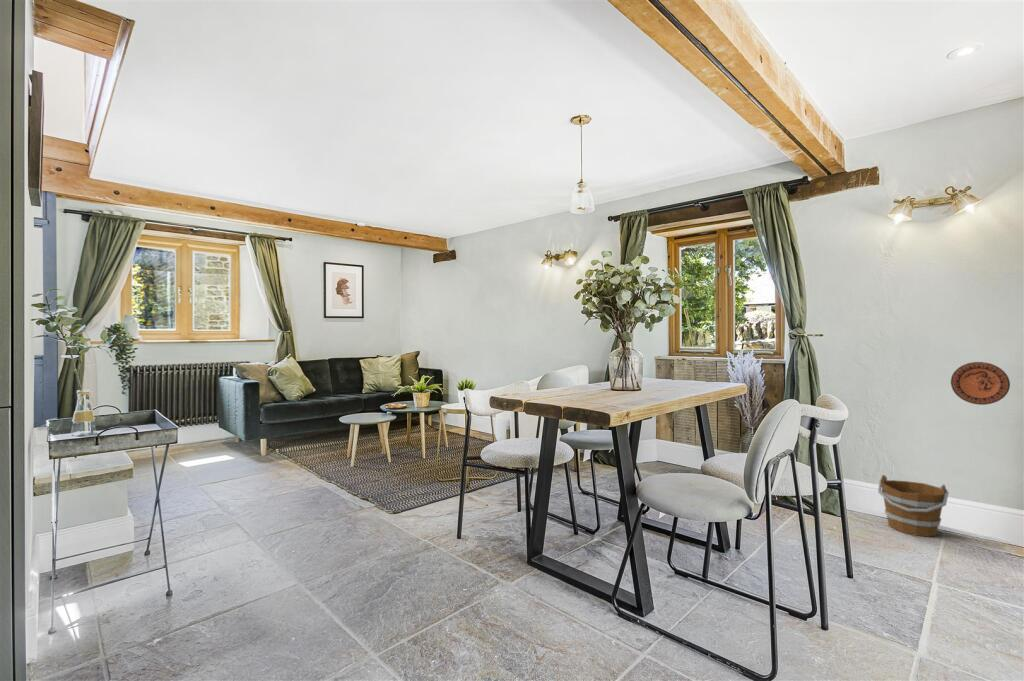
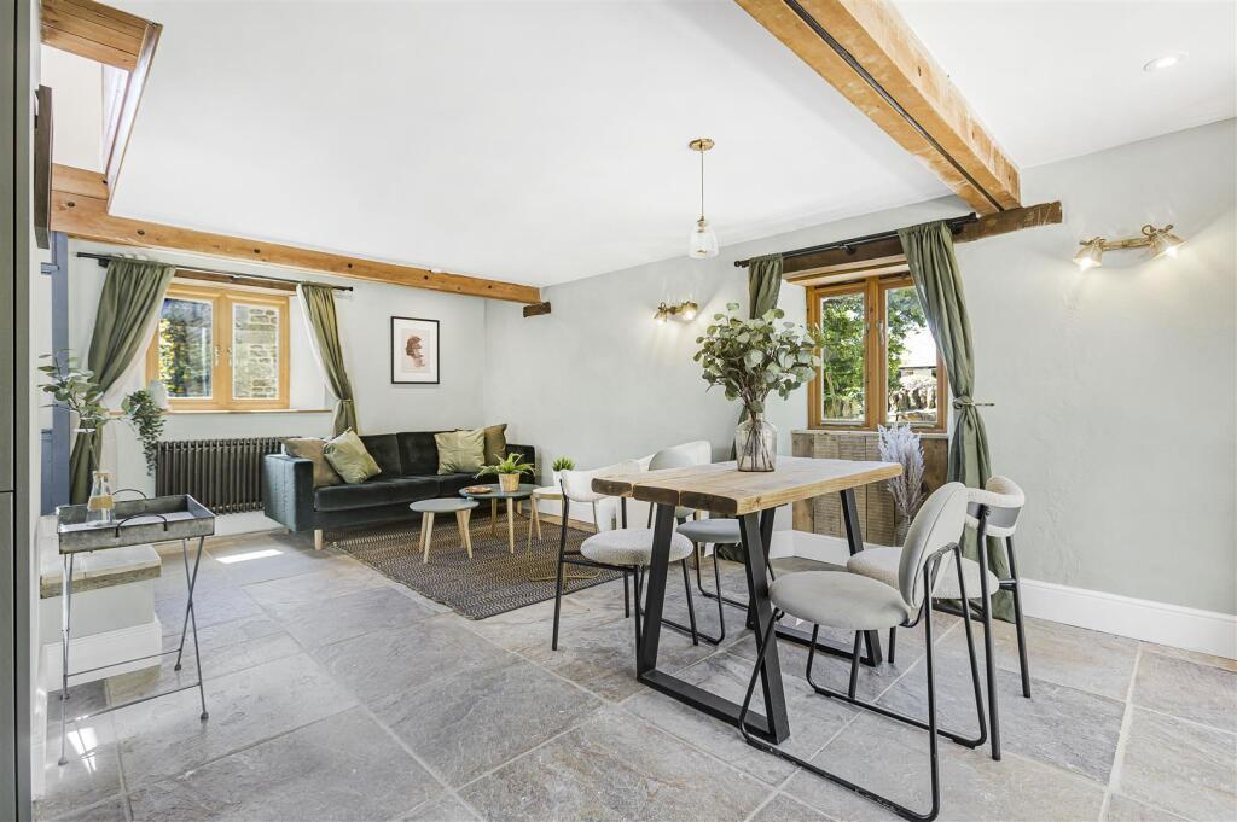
- decorative plate [950,361,1011,406]
- bucket [877,474,950,538]
